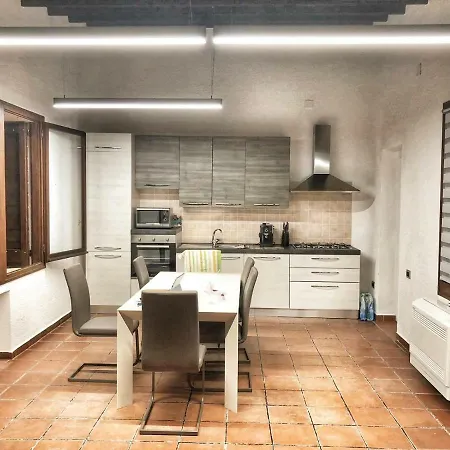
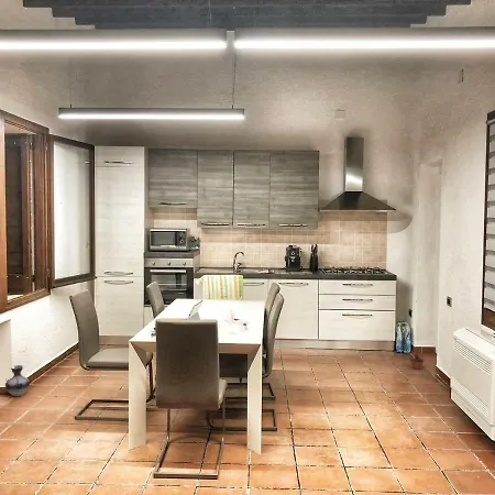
+ ceramic jug [4,364,31,397]
+ potted plant [407,349,428,371]
